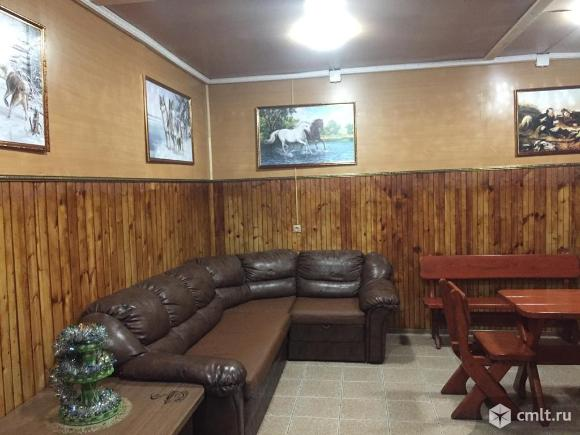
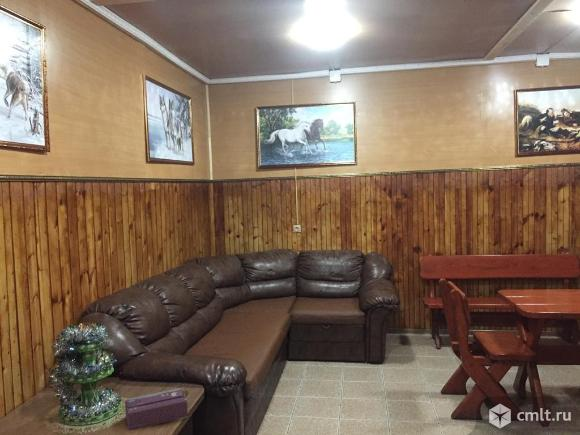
+ tissue box [124,387,189,432]
